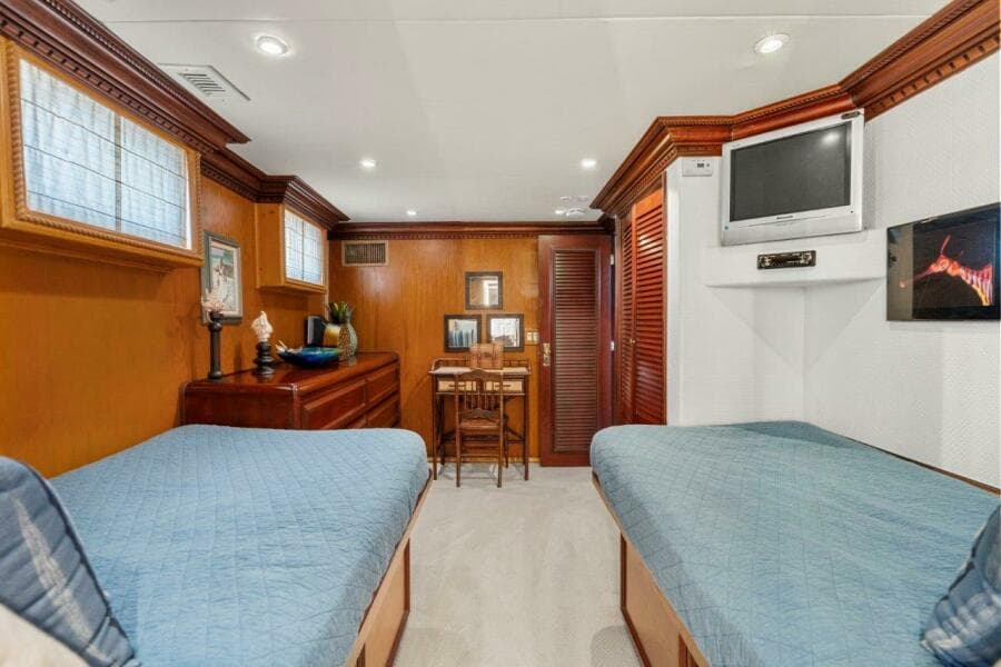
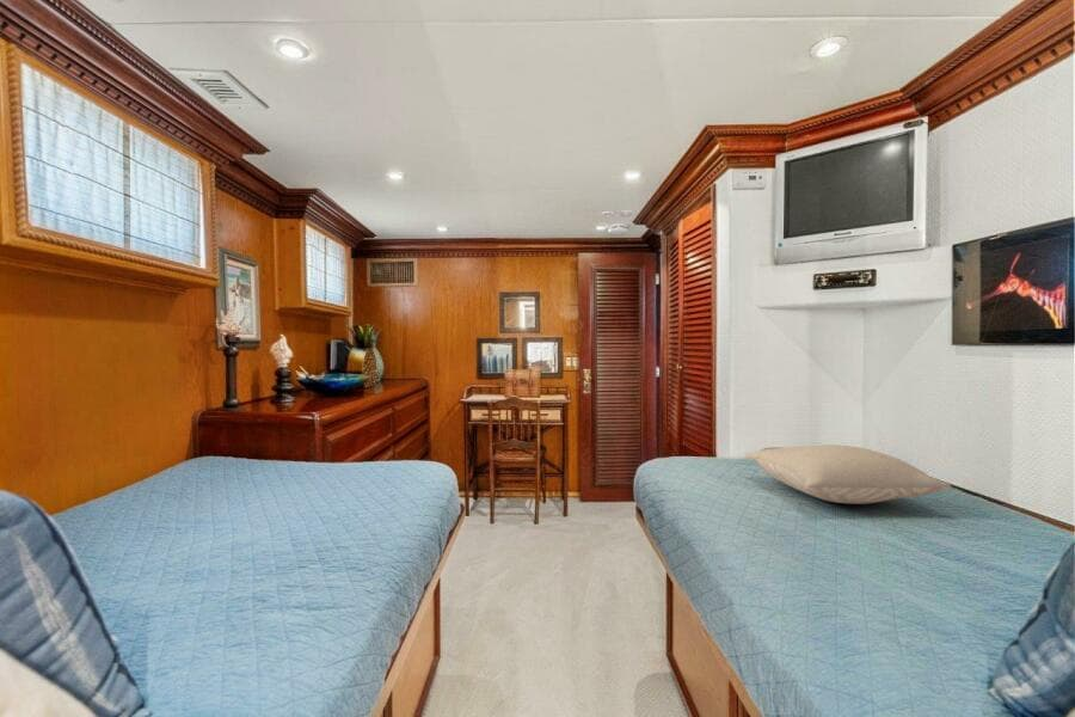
+ pillow [743,443,952,505]
